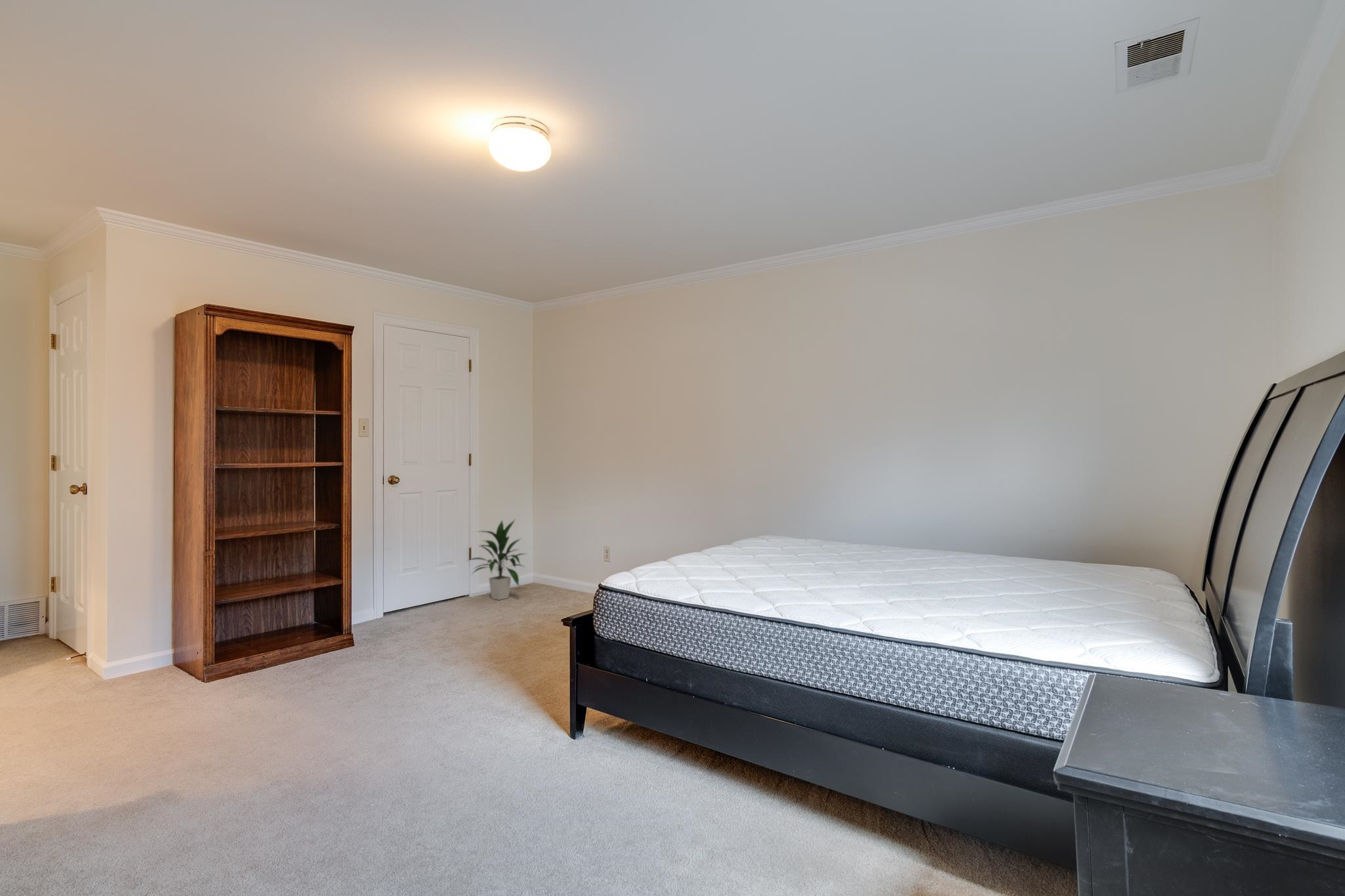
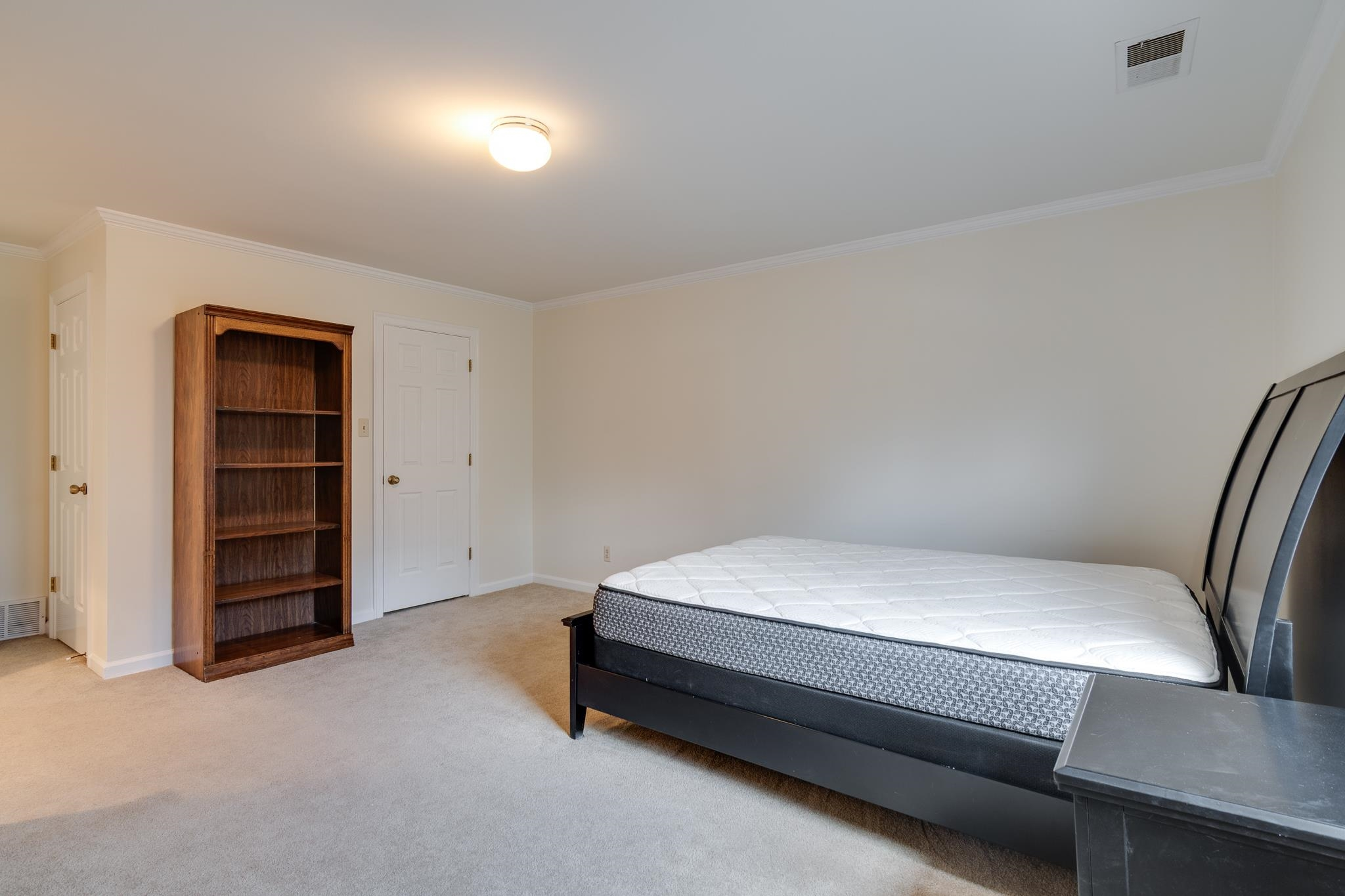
- indoor plant [465,519,529,601]
